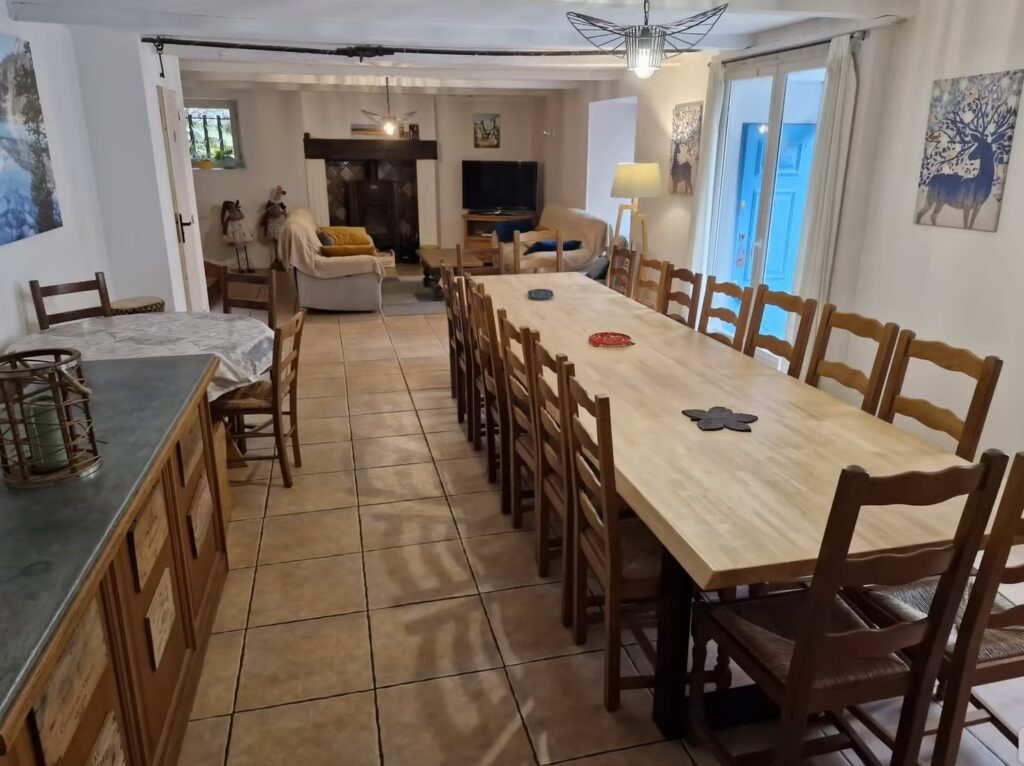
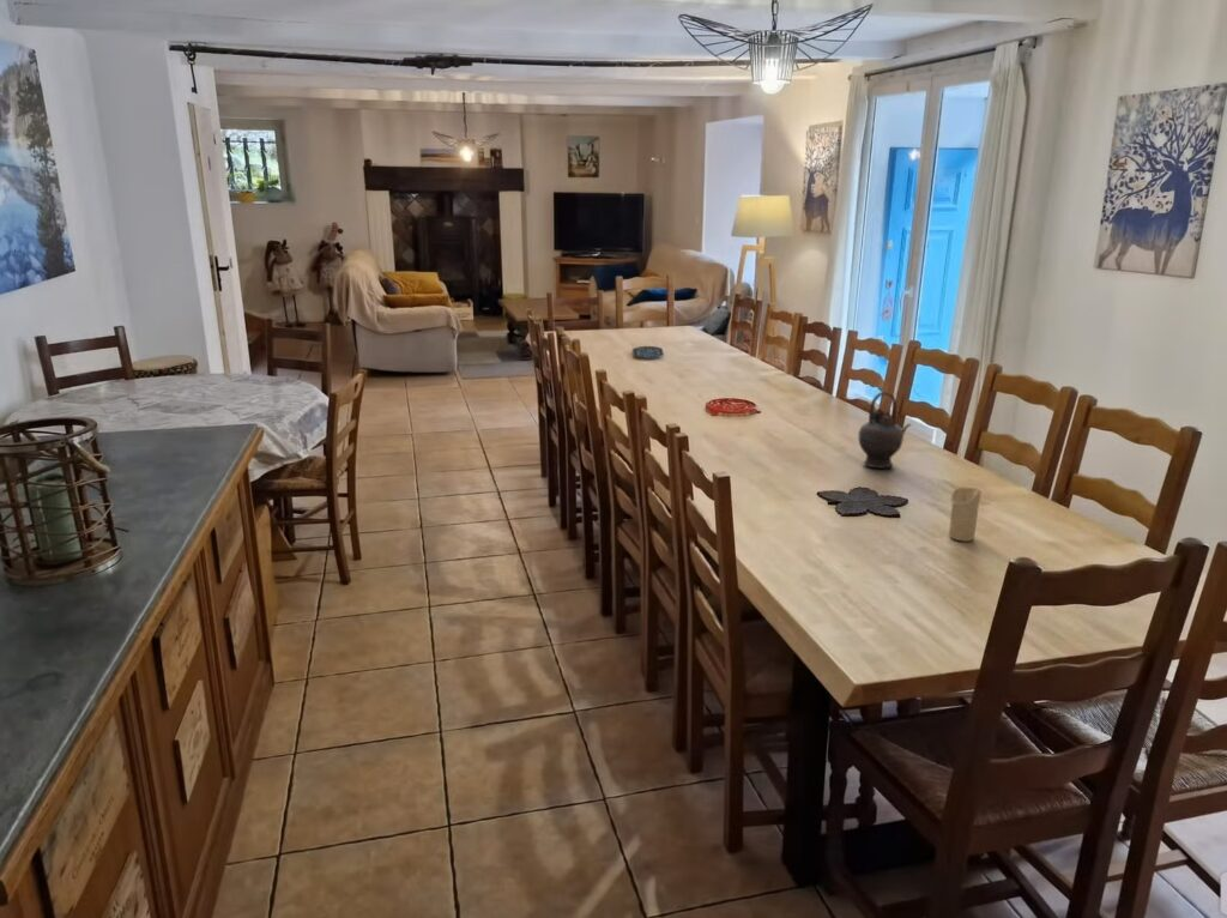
+ teapot [857,391,913,470]
+ candle [948,487,983,543]
